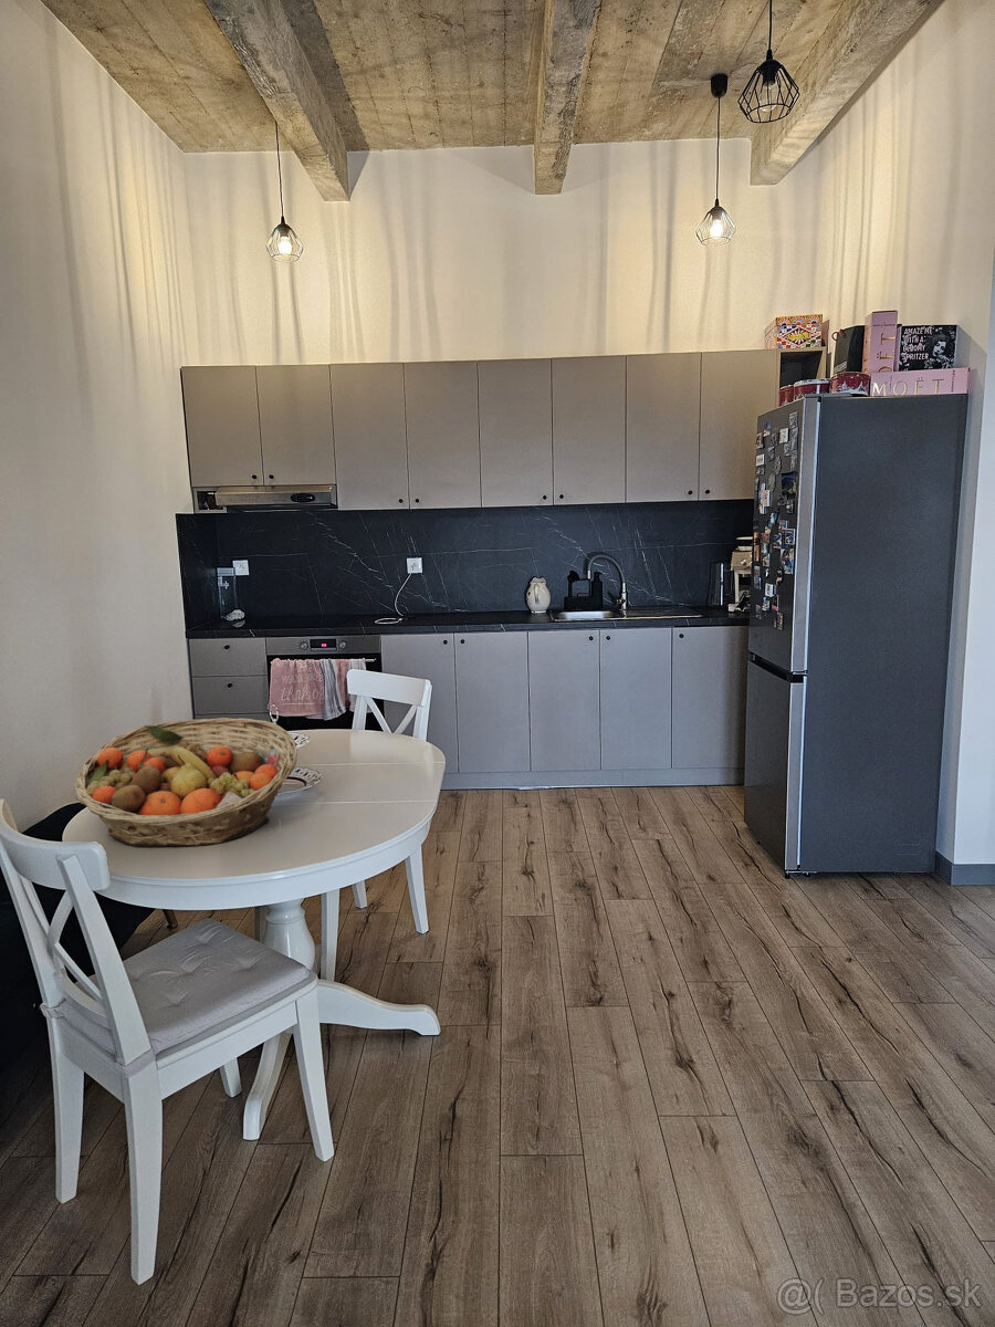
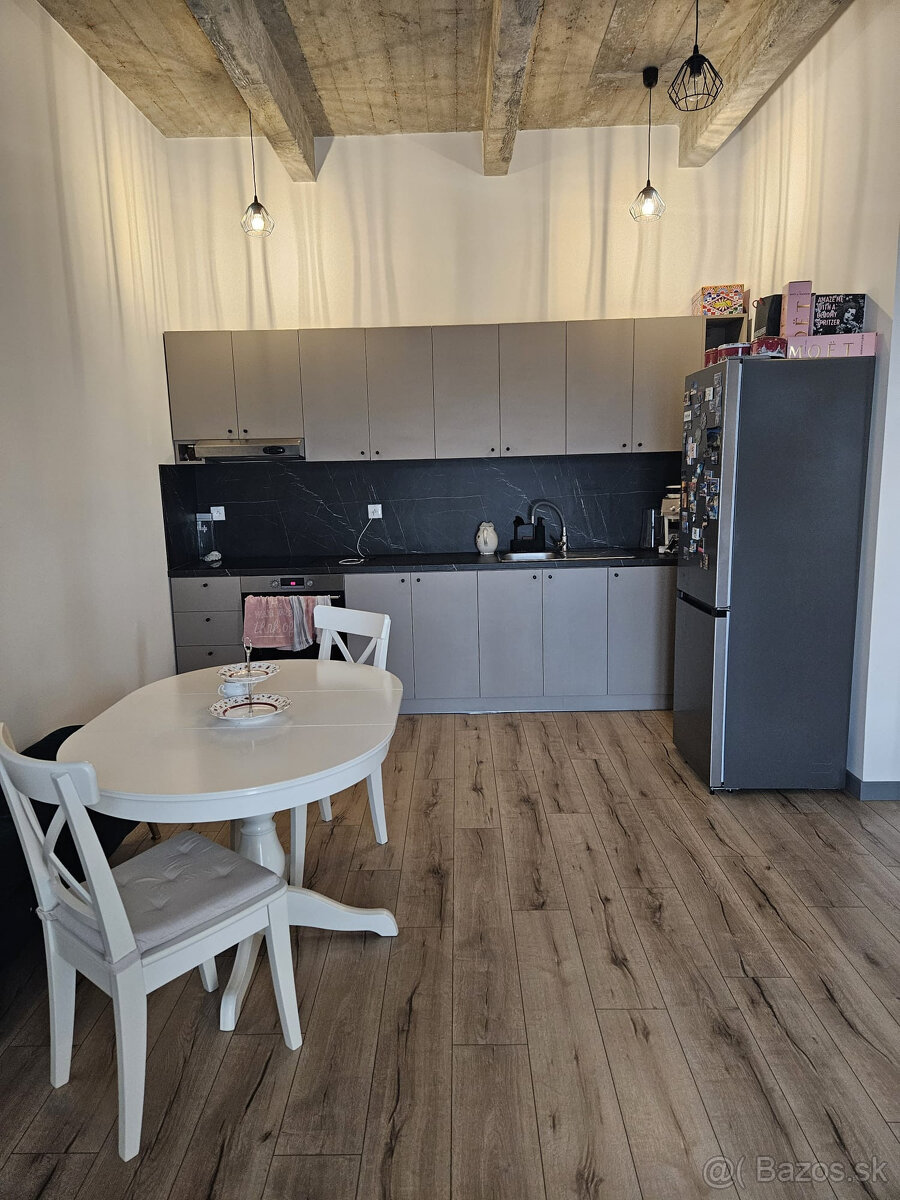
- fruit basket [73,717,298,848]
